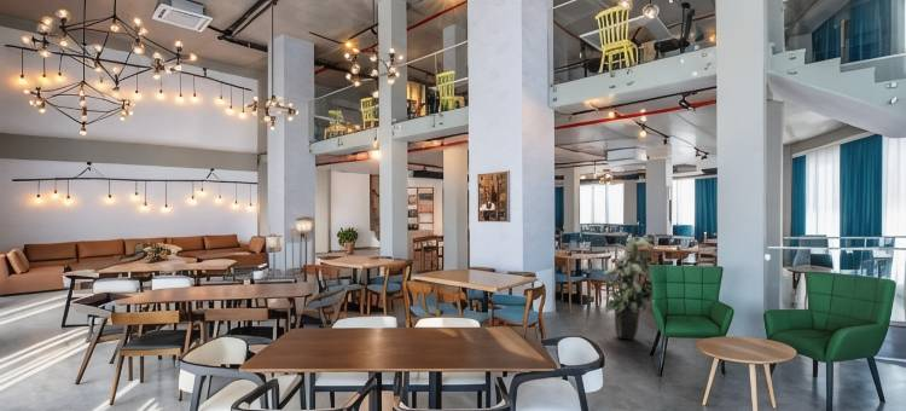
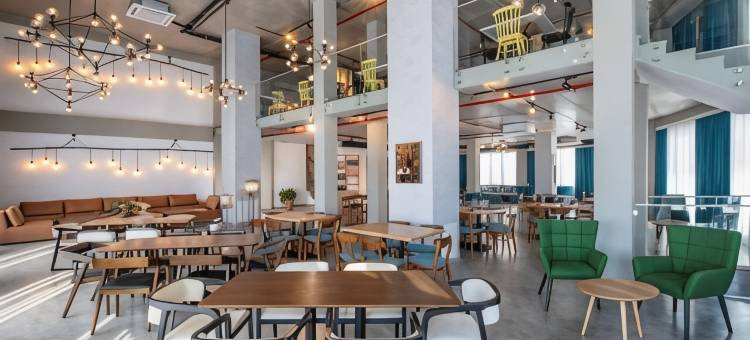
- indoor plant [602,231,656,341]
